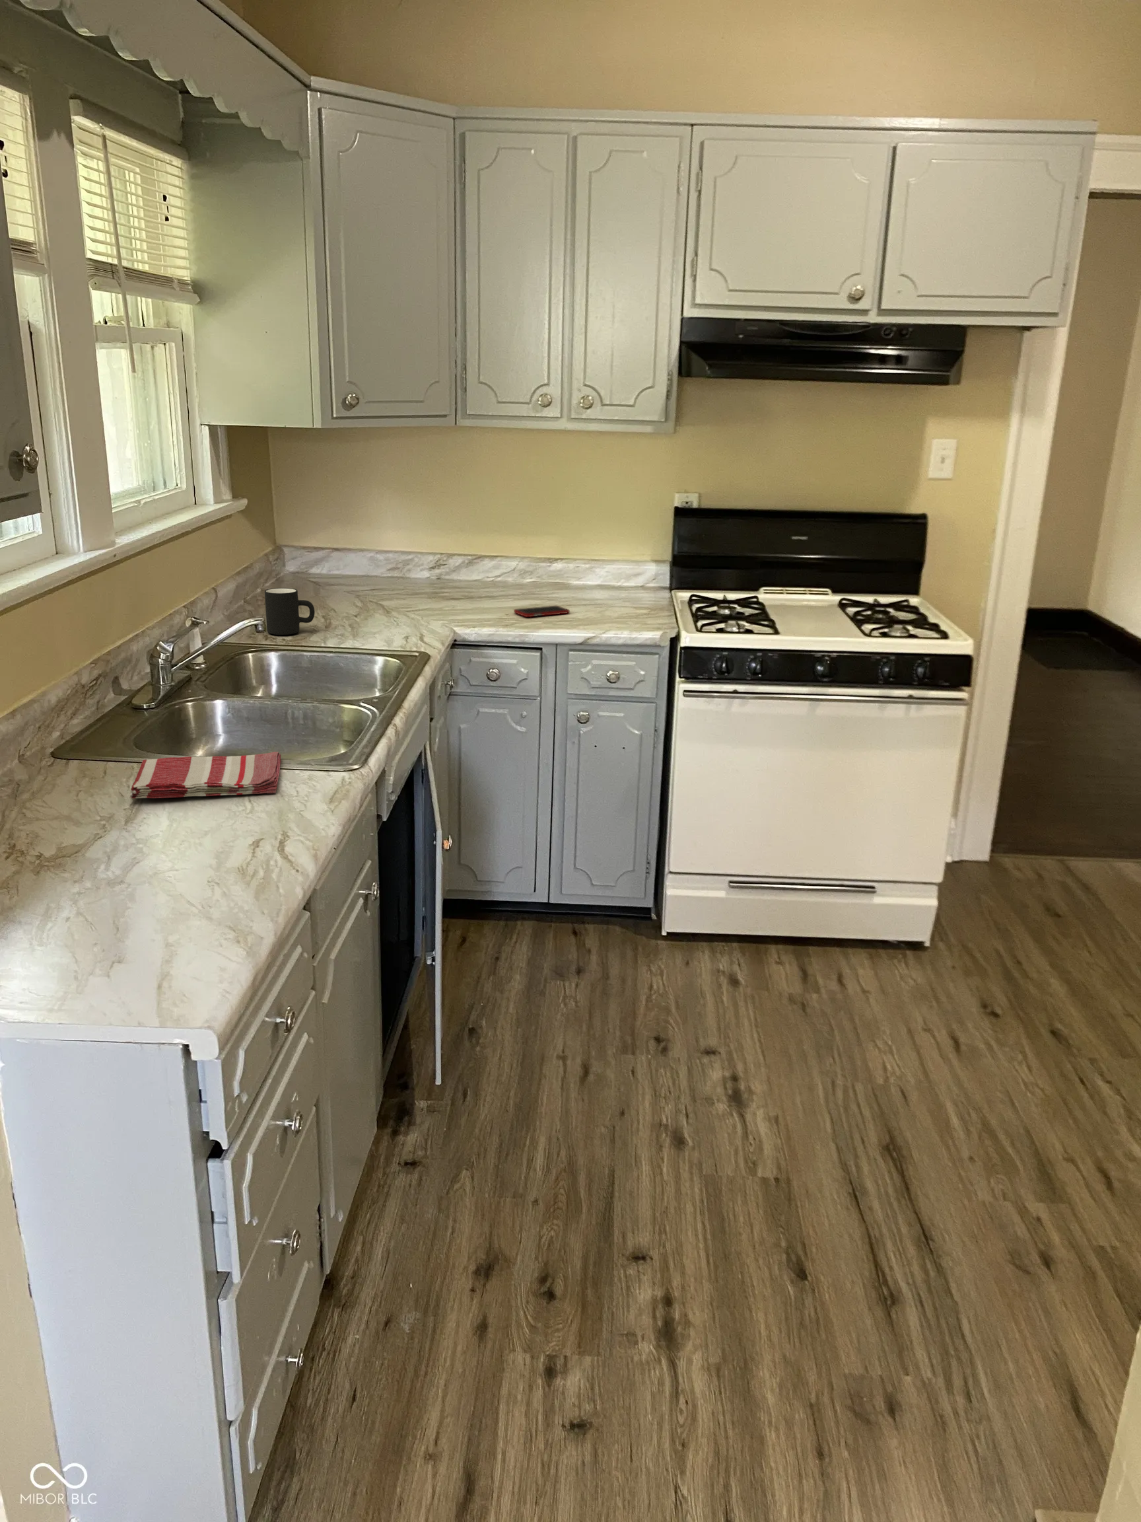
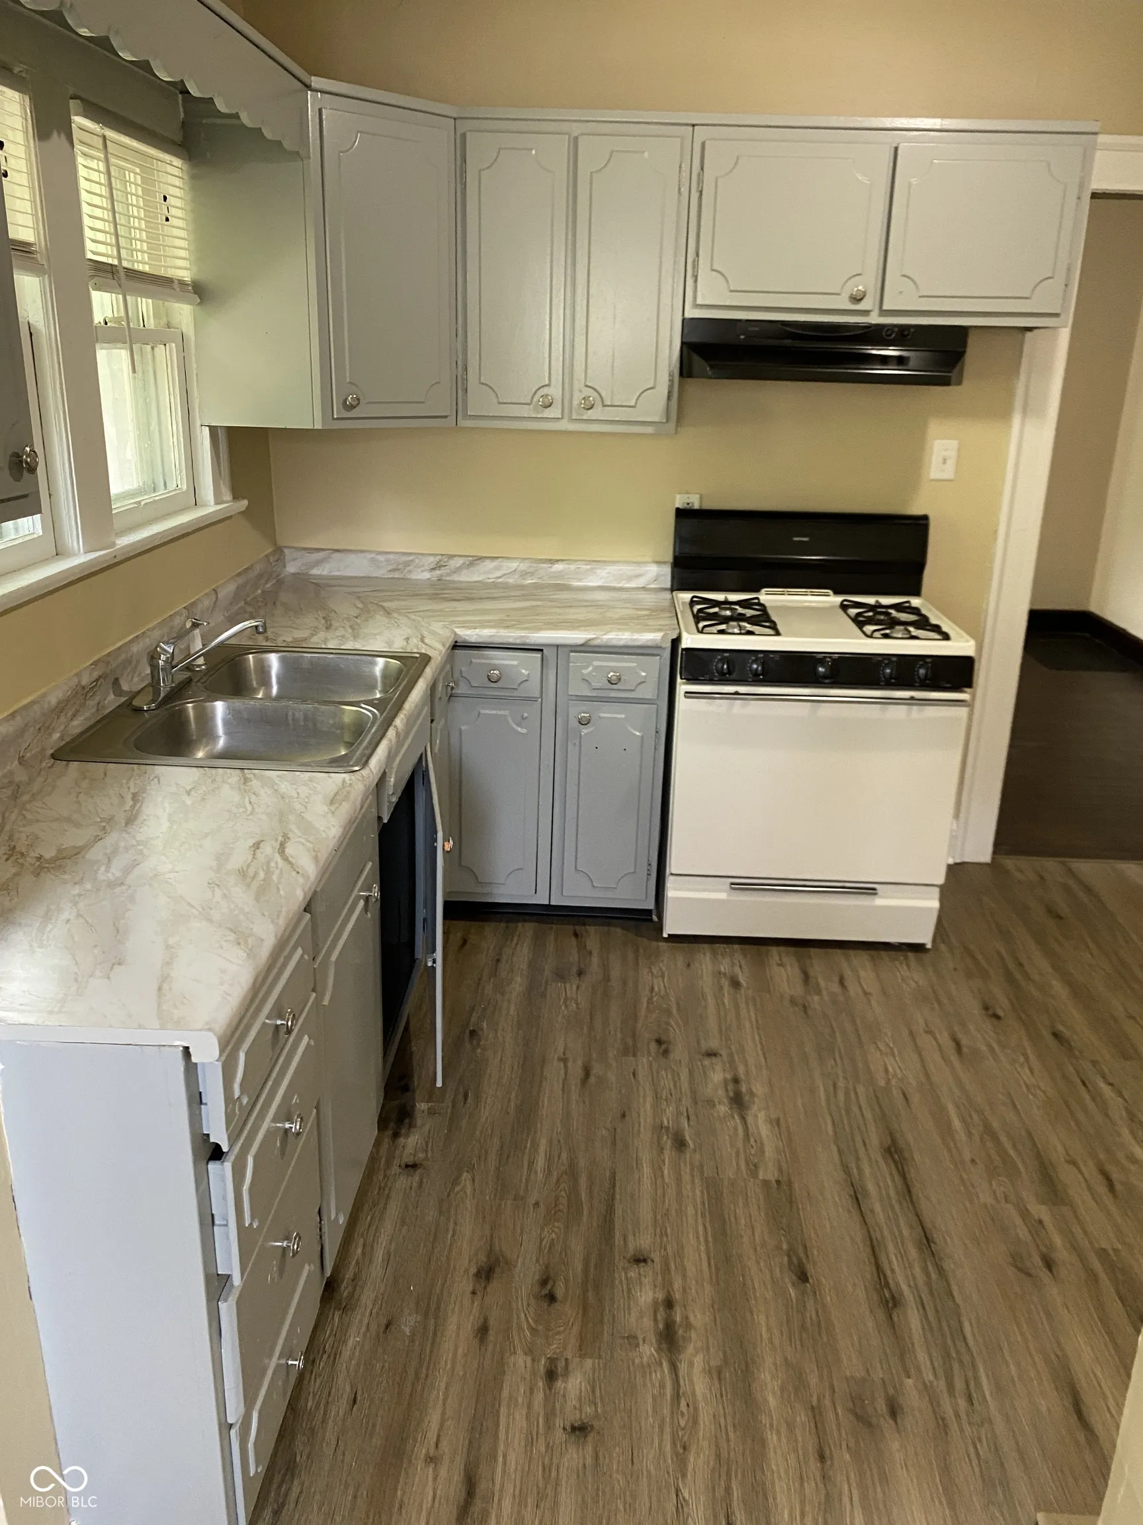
- mug [264,587,315,635]
- cell phone [513,605,570,617]
- dish towel [129,751,282,798]
